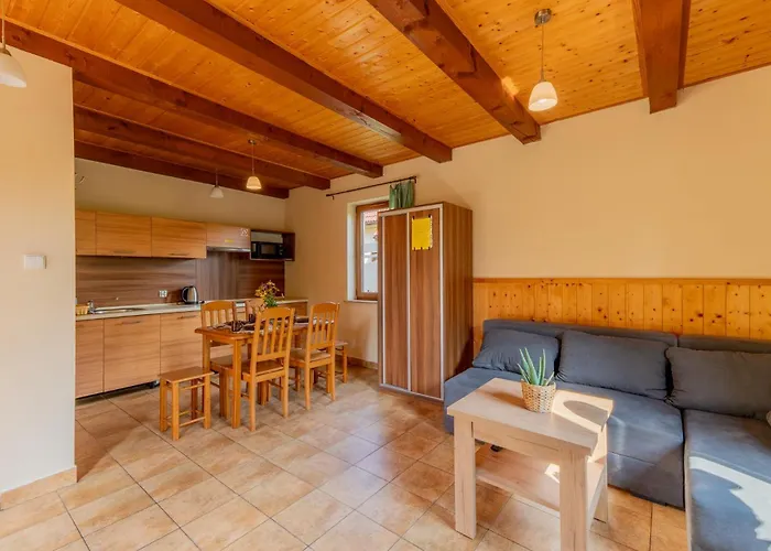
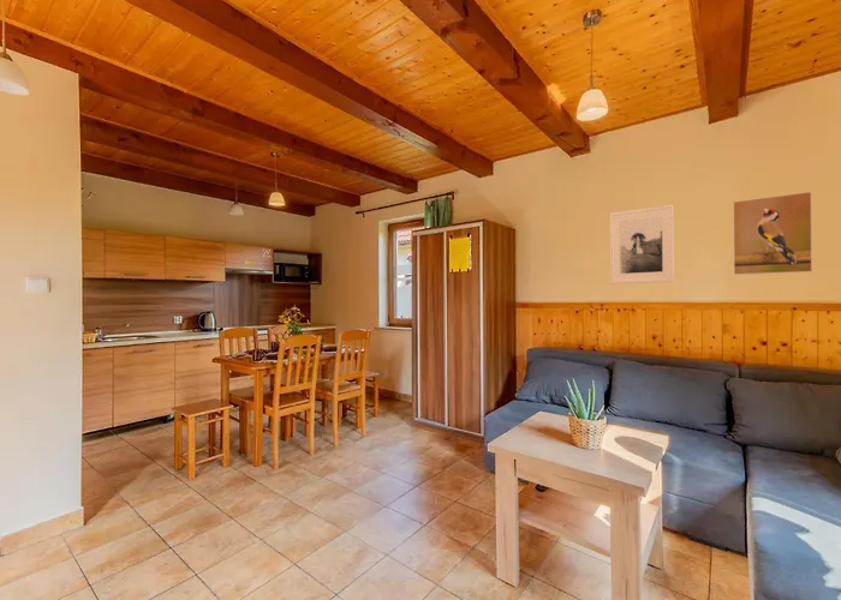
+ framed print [609,204,675,286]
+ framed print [732,191,813,276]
